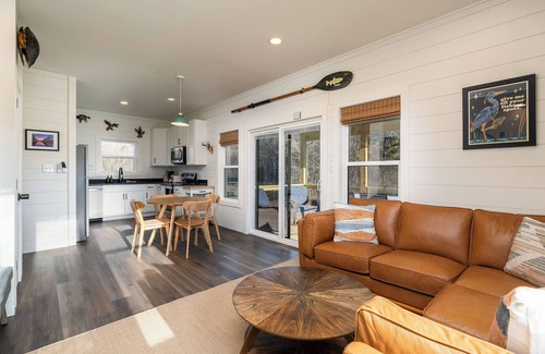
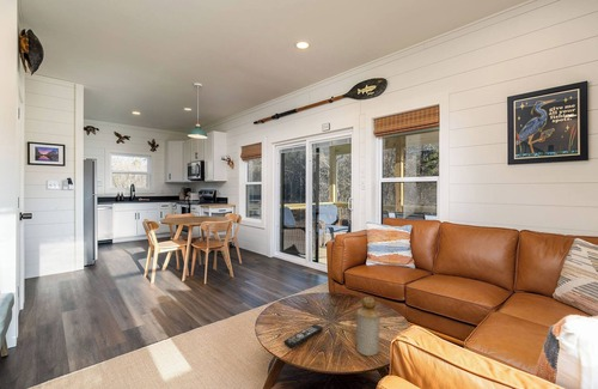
+ bottle [355,297,382,357]
+ remote control [283,323,324,350]
